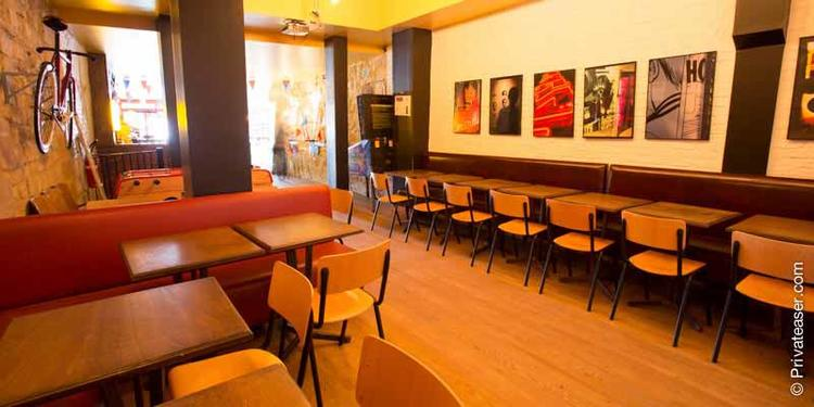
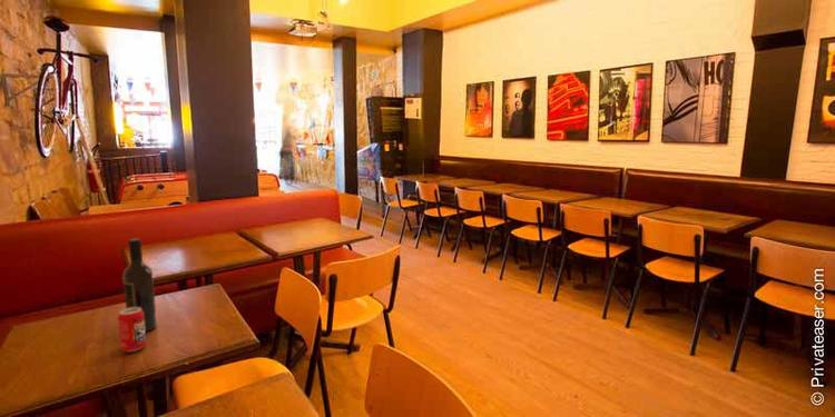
+ beverage can [117,307,147,353]
+ wine bottle [121,238,158,332]
